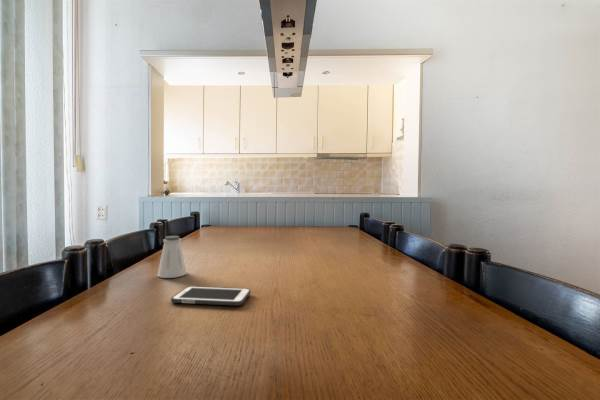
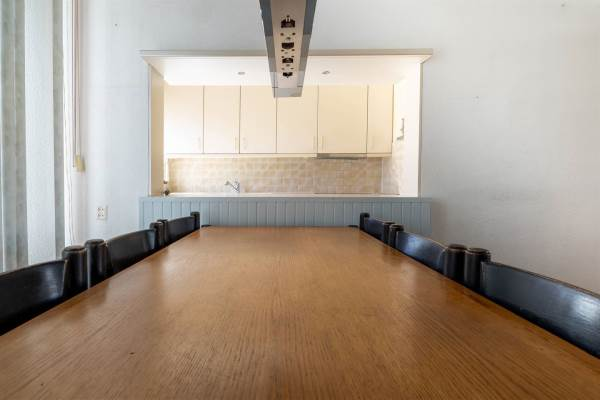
- saltshaker [157,235,188,279]
- cell phone [170,285,252,306]
